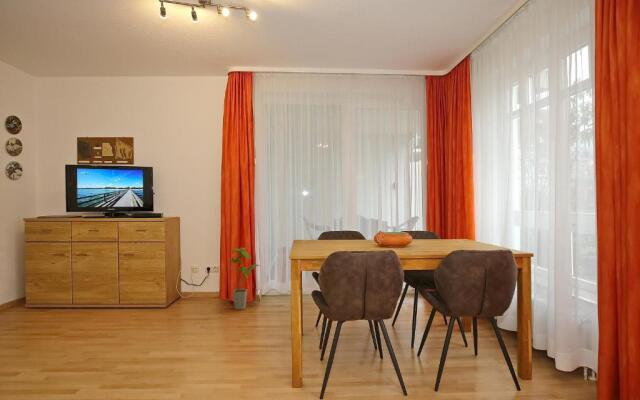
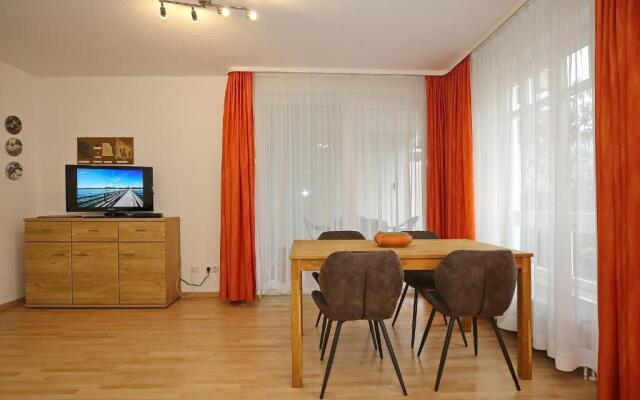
- house plant [228,247,261,311]
